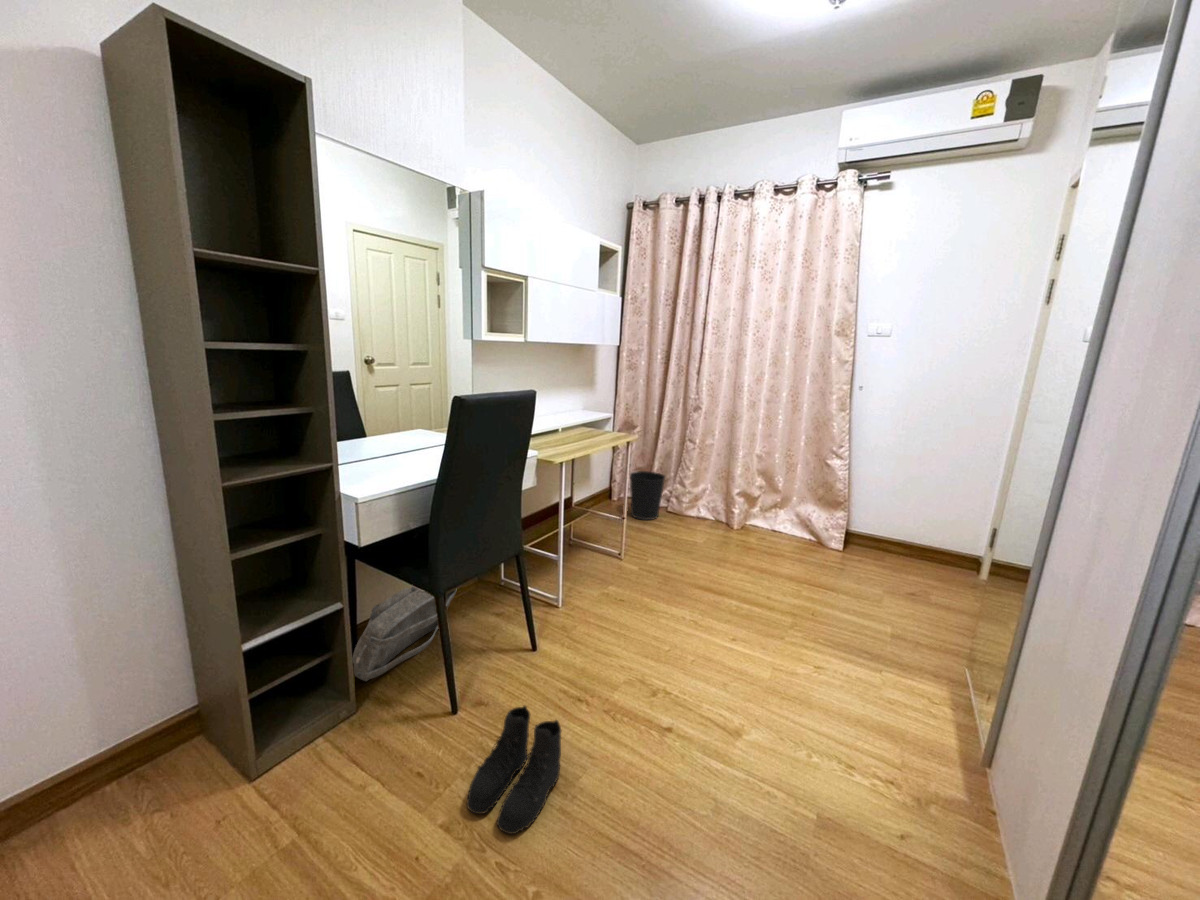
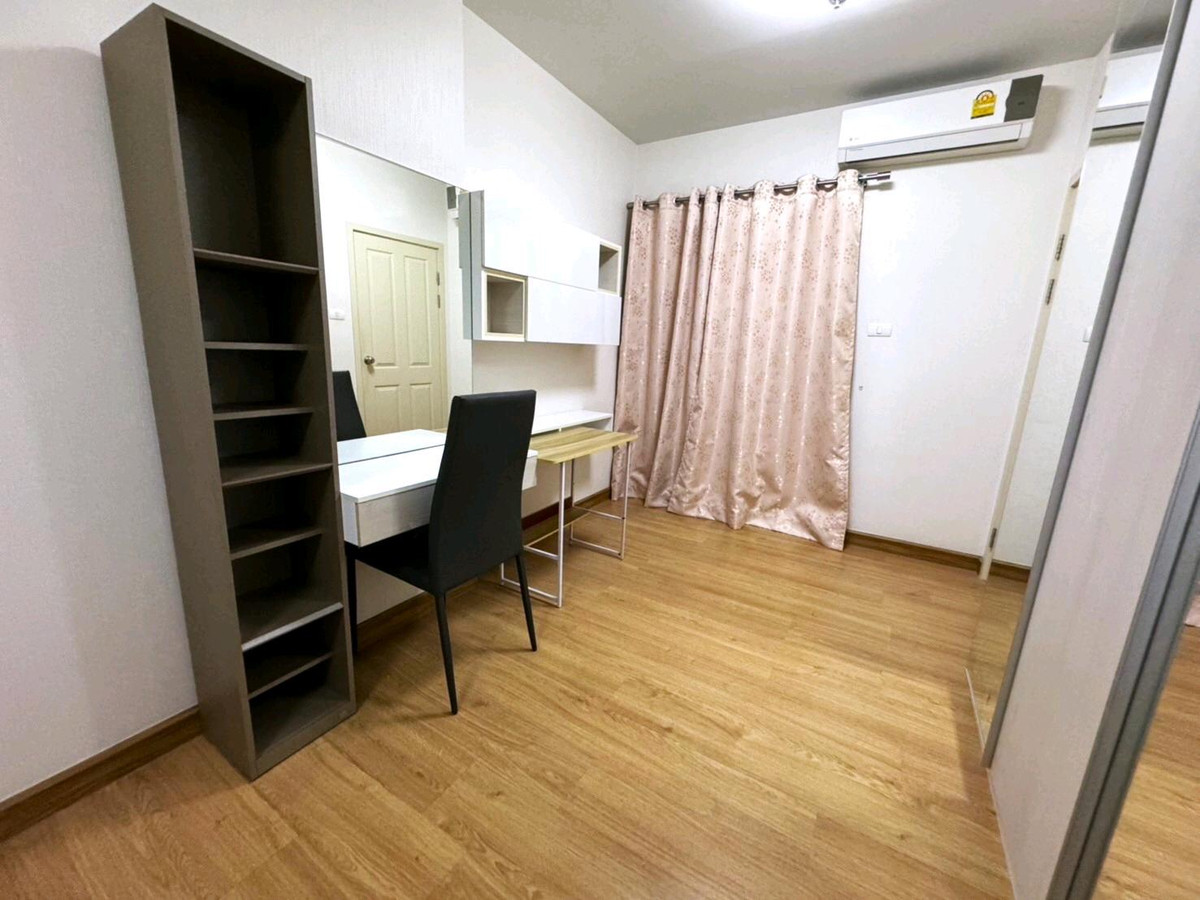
- backpack [352,585,457,682]
- boots [466,704,563,835]
- wastebasket [628,470,667,521]
